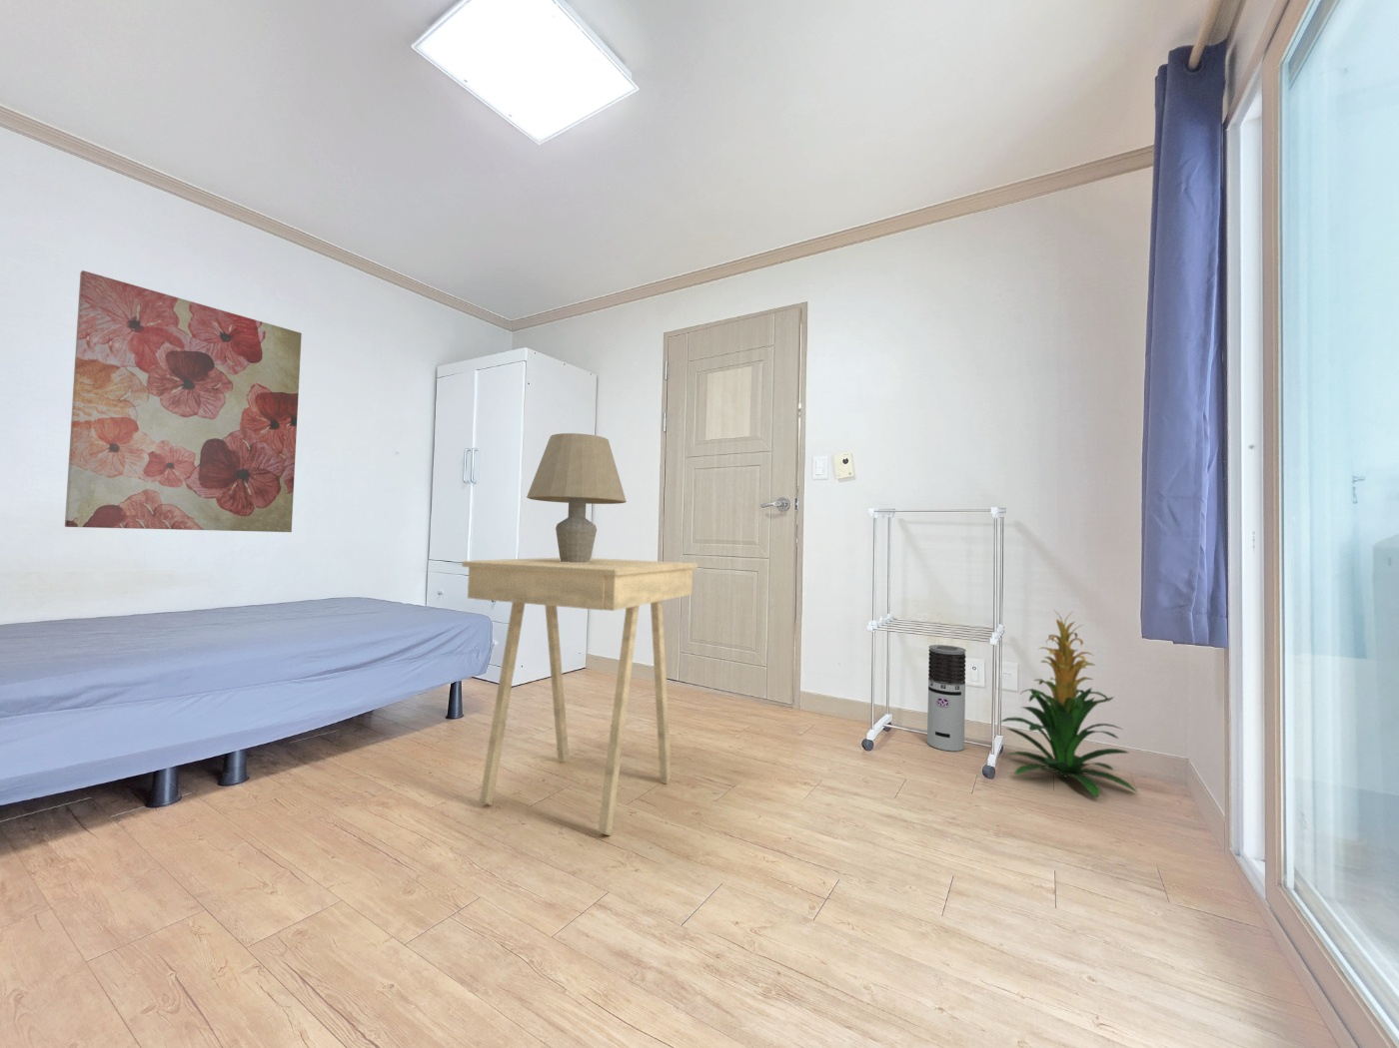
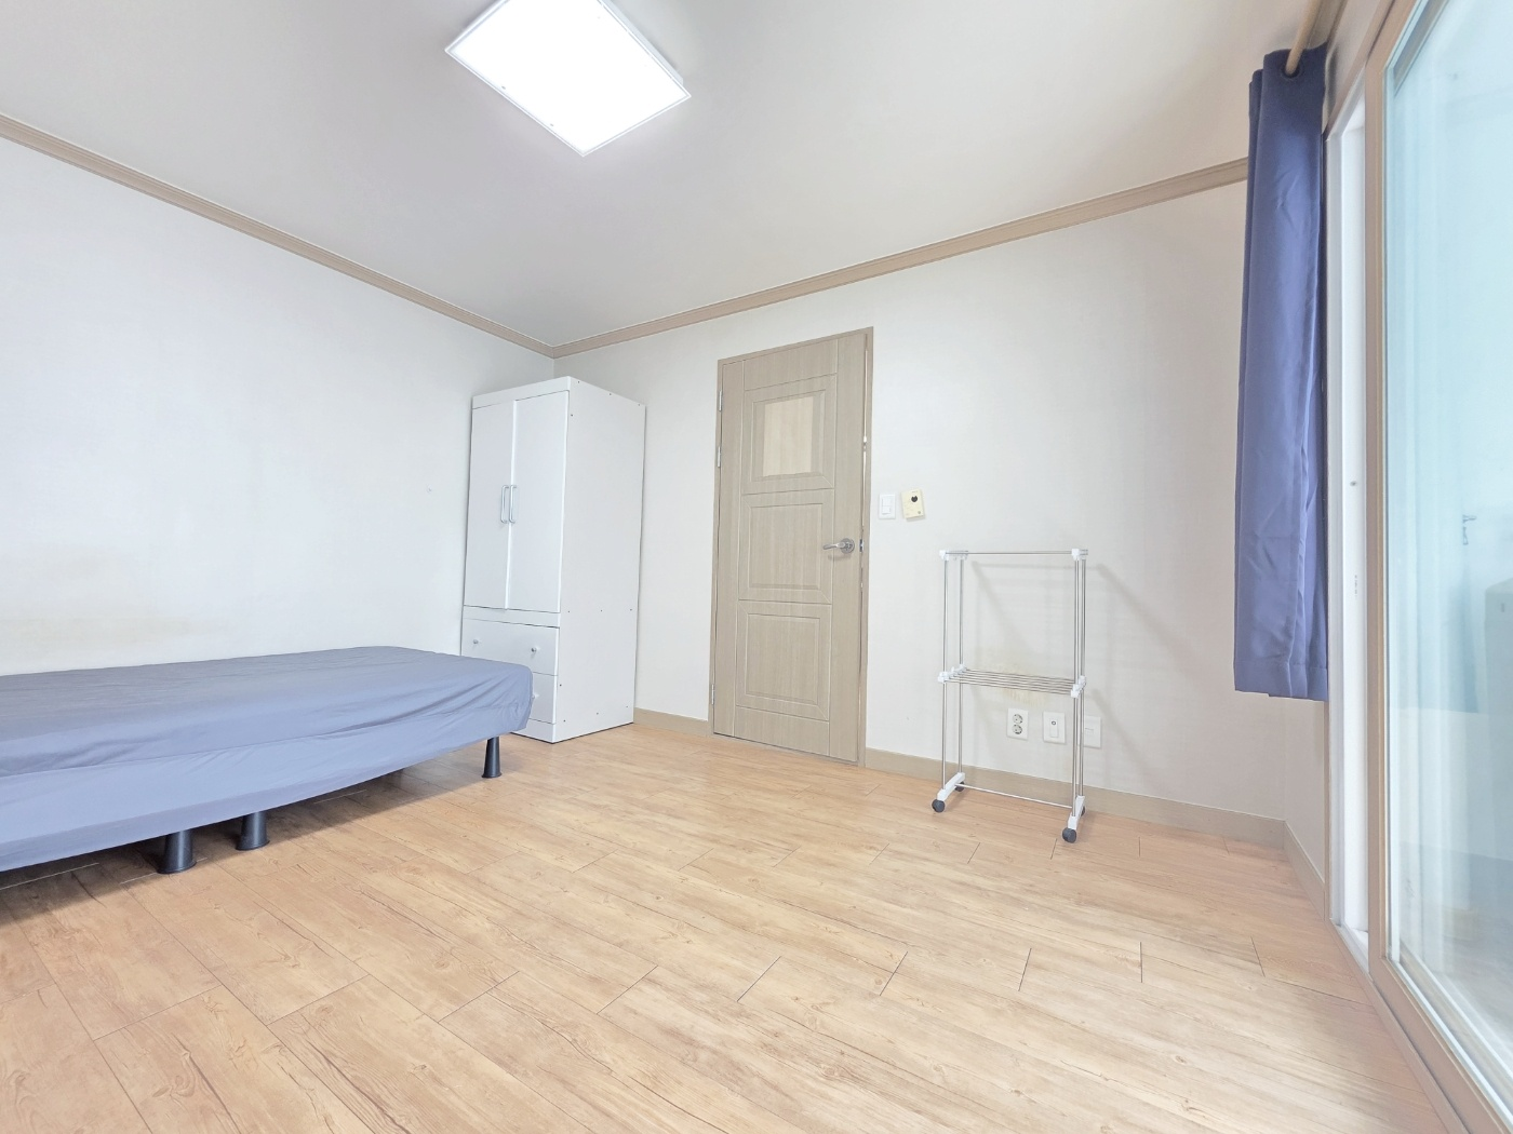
- side table [460,557,698,838]
- table lamp [525,433,628,563]
- indoor plant [1000,610,1138,798]
- air purifier [926,644,967,753]
- wall art [64,270,303,533]
